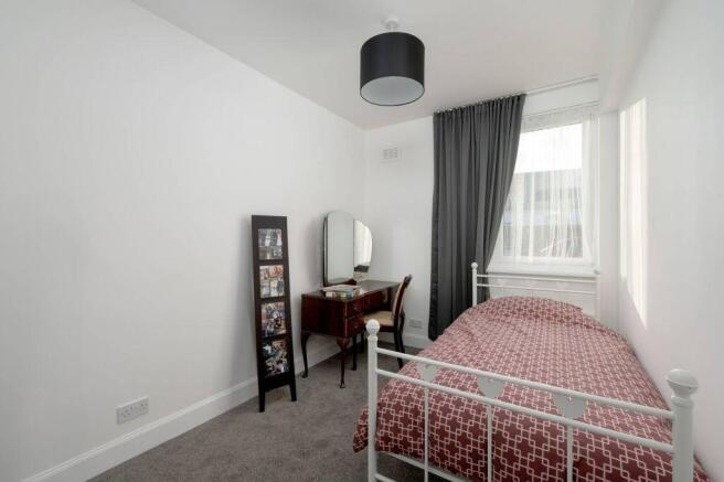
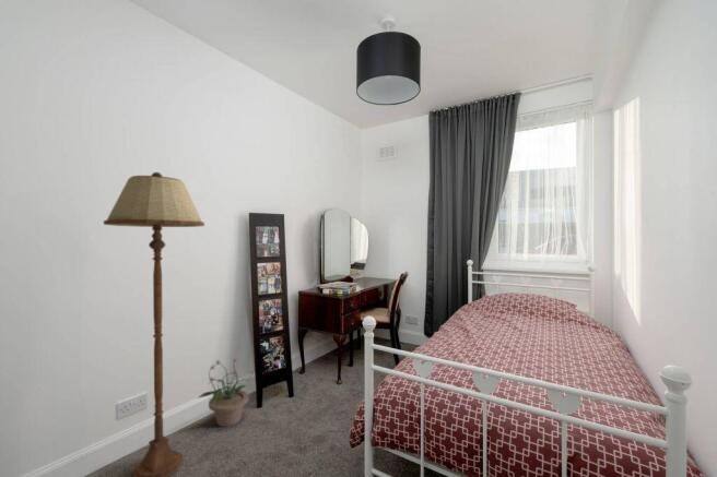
+ potted plant [197,357,256,428]
+ floor lamp [103,171,205,477]
